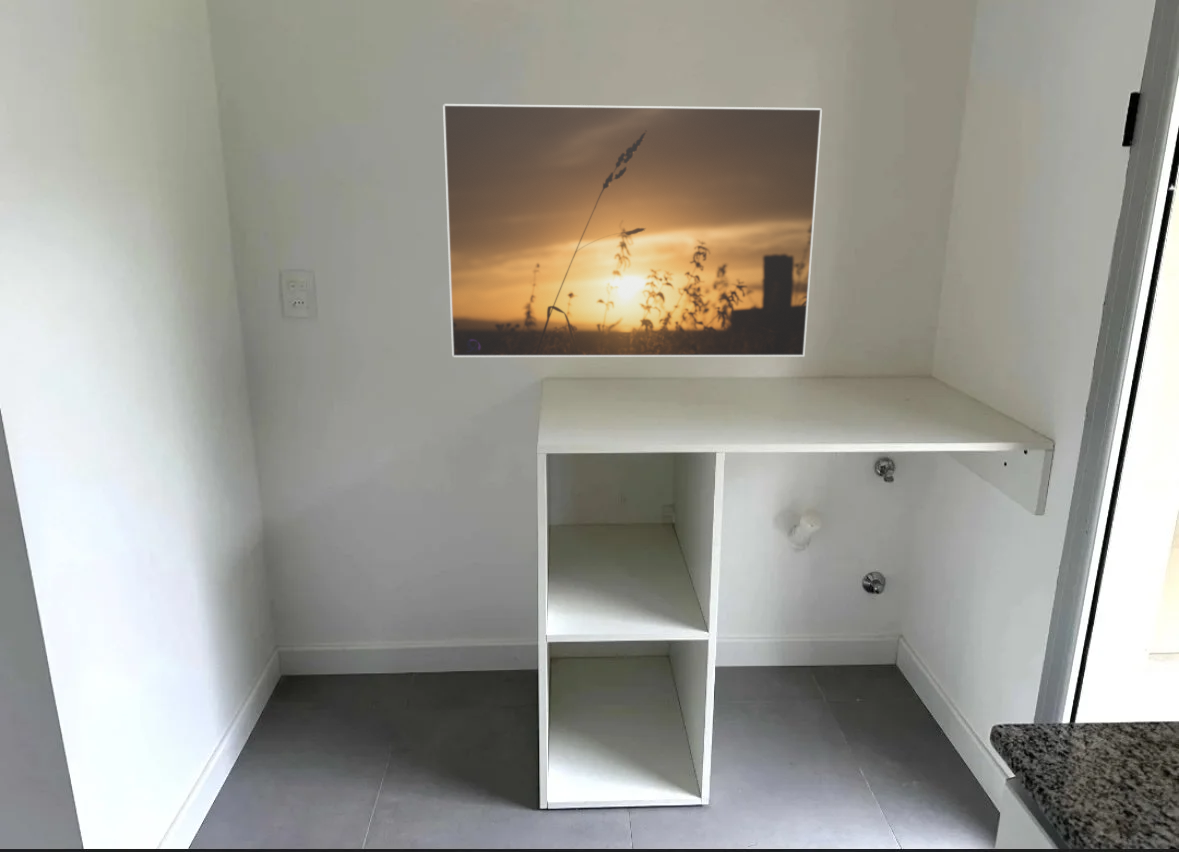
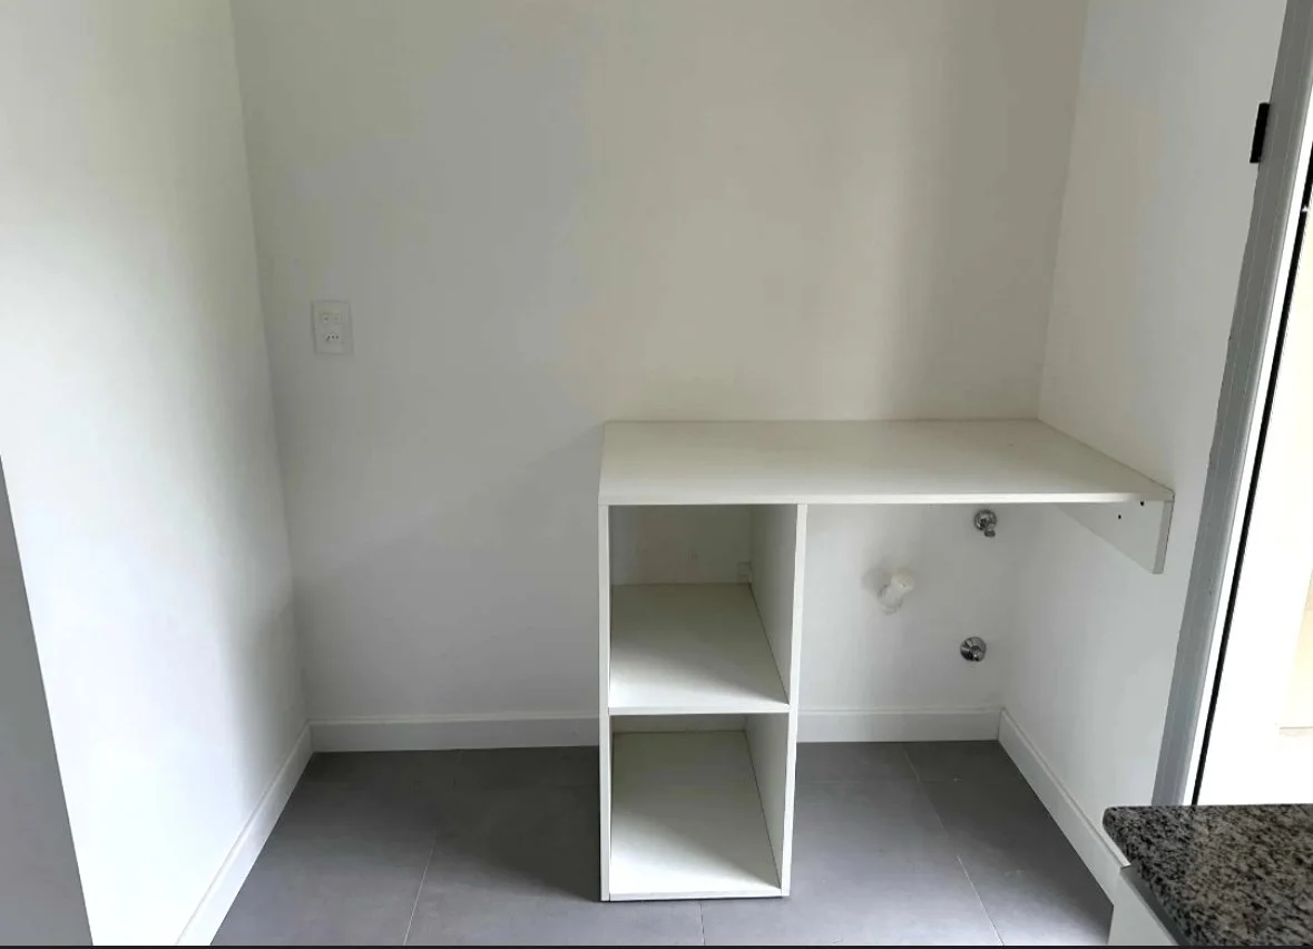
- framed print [442,103,823,358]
